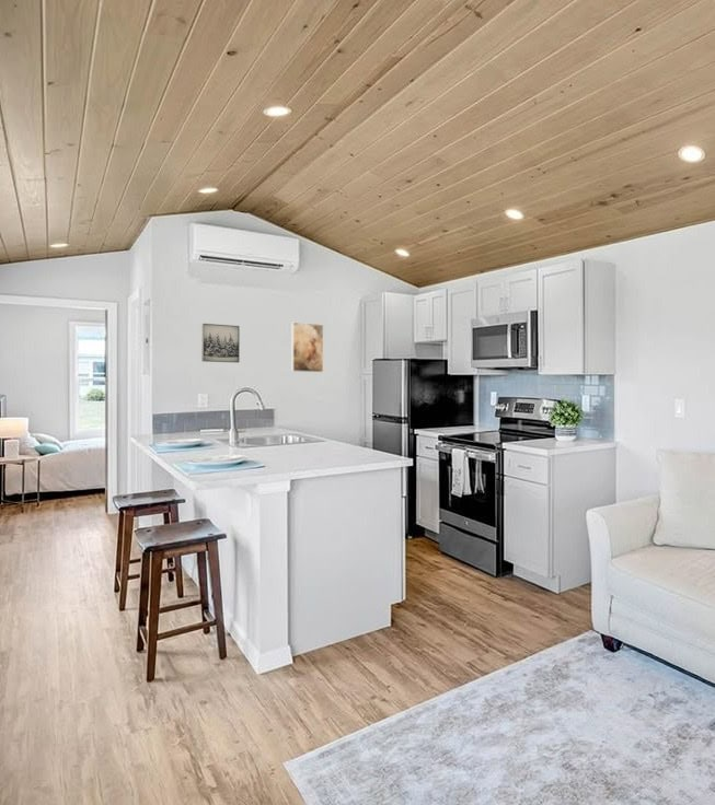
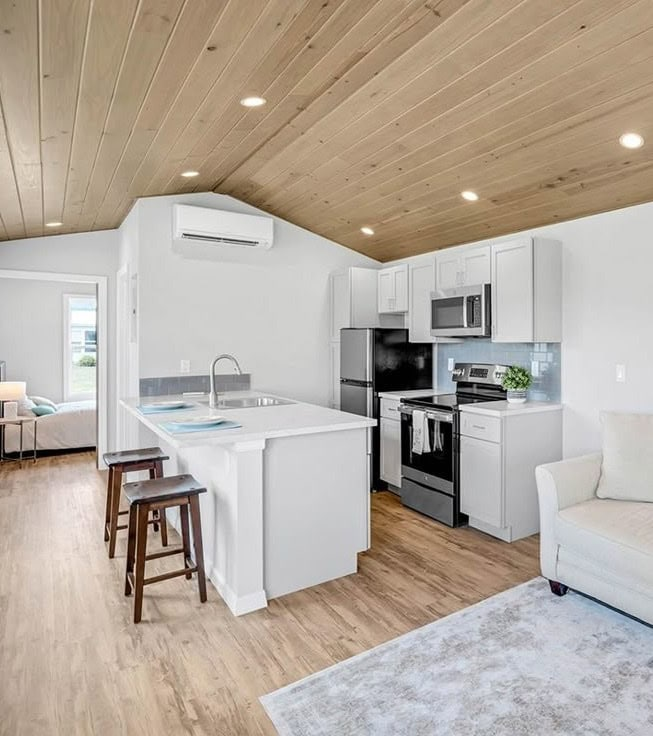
- wall art [200,323,241,363]
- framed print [290,322,324,373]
